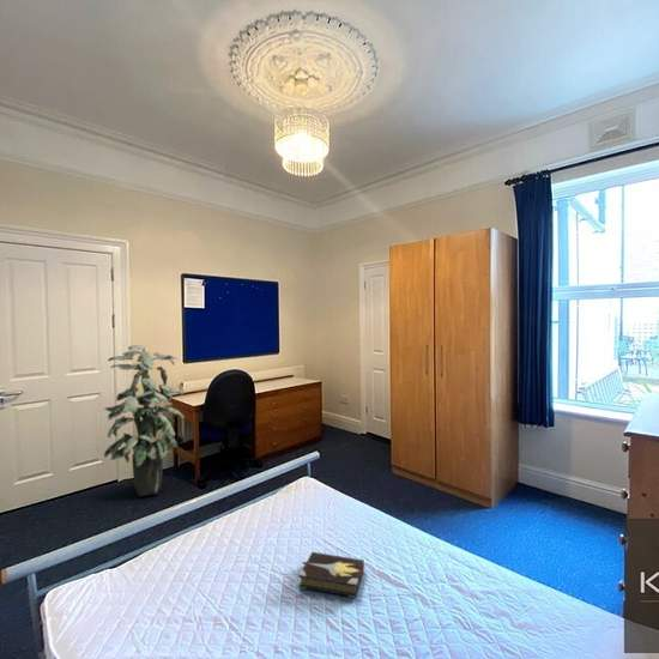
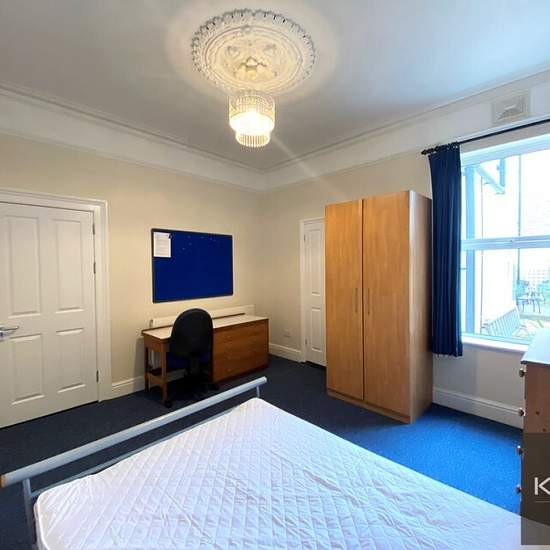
- hardback book [297,551,365,599]
- indoor plant [103,344,186,497]
